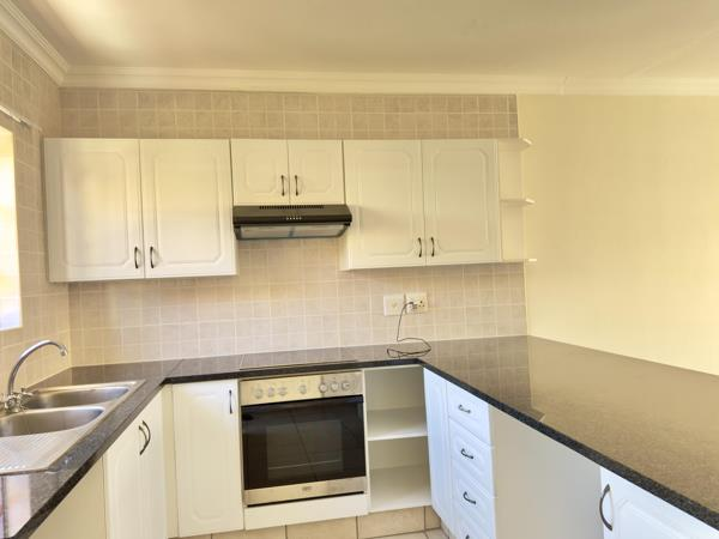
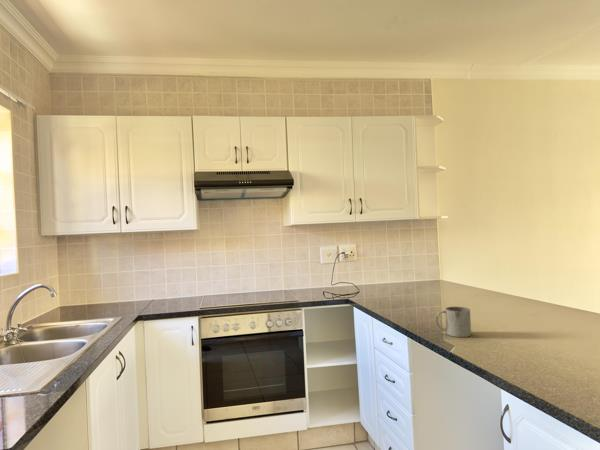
+ mug [435,306,472,338]
